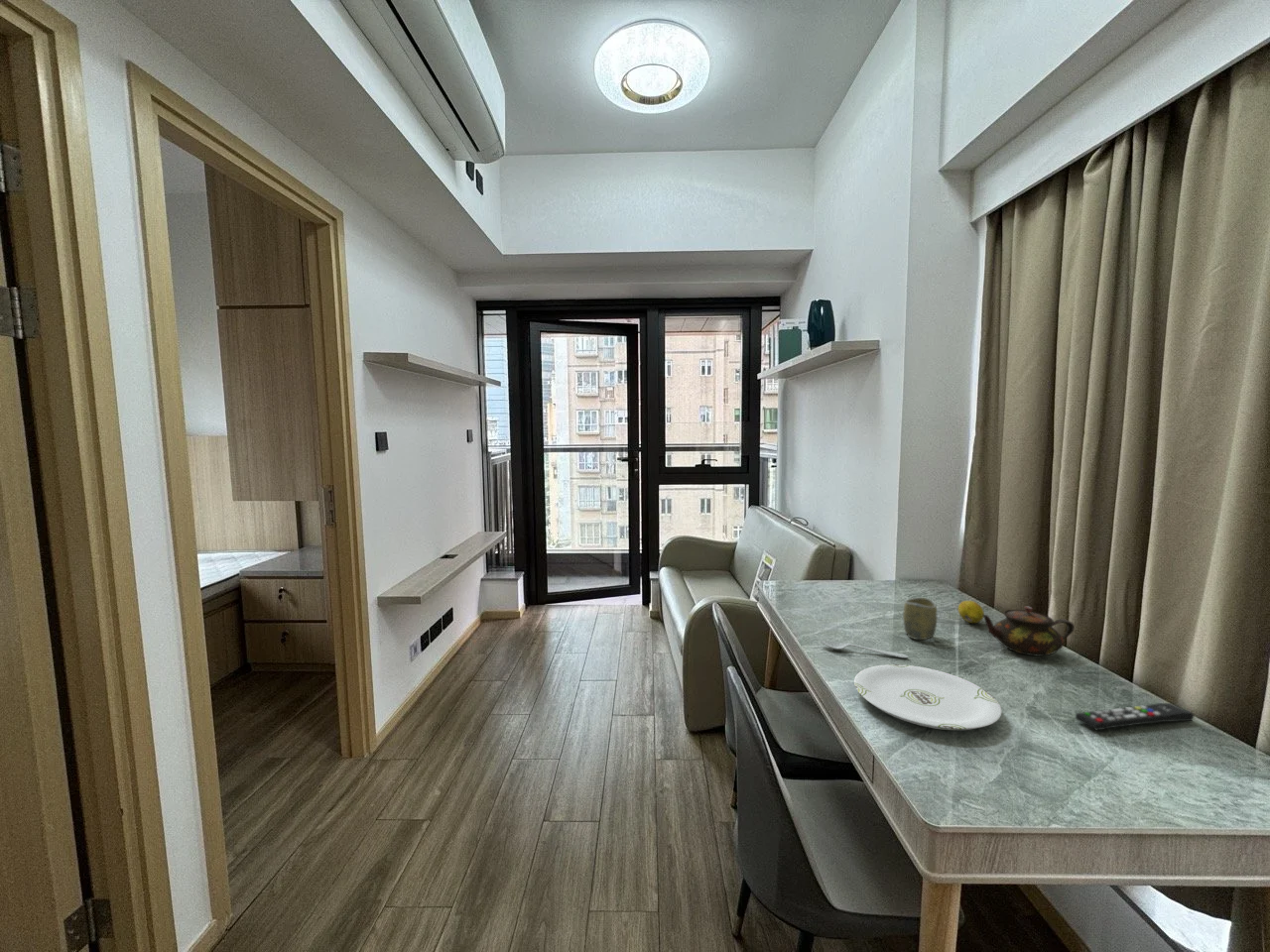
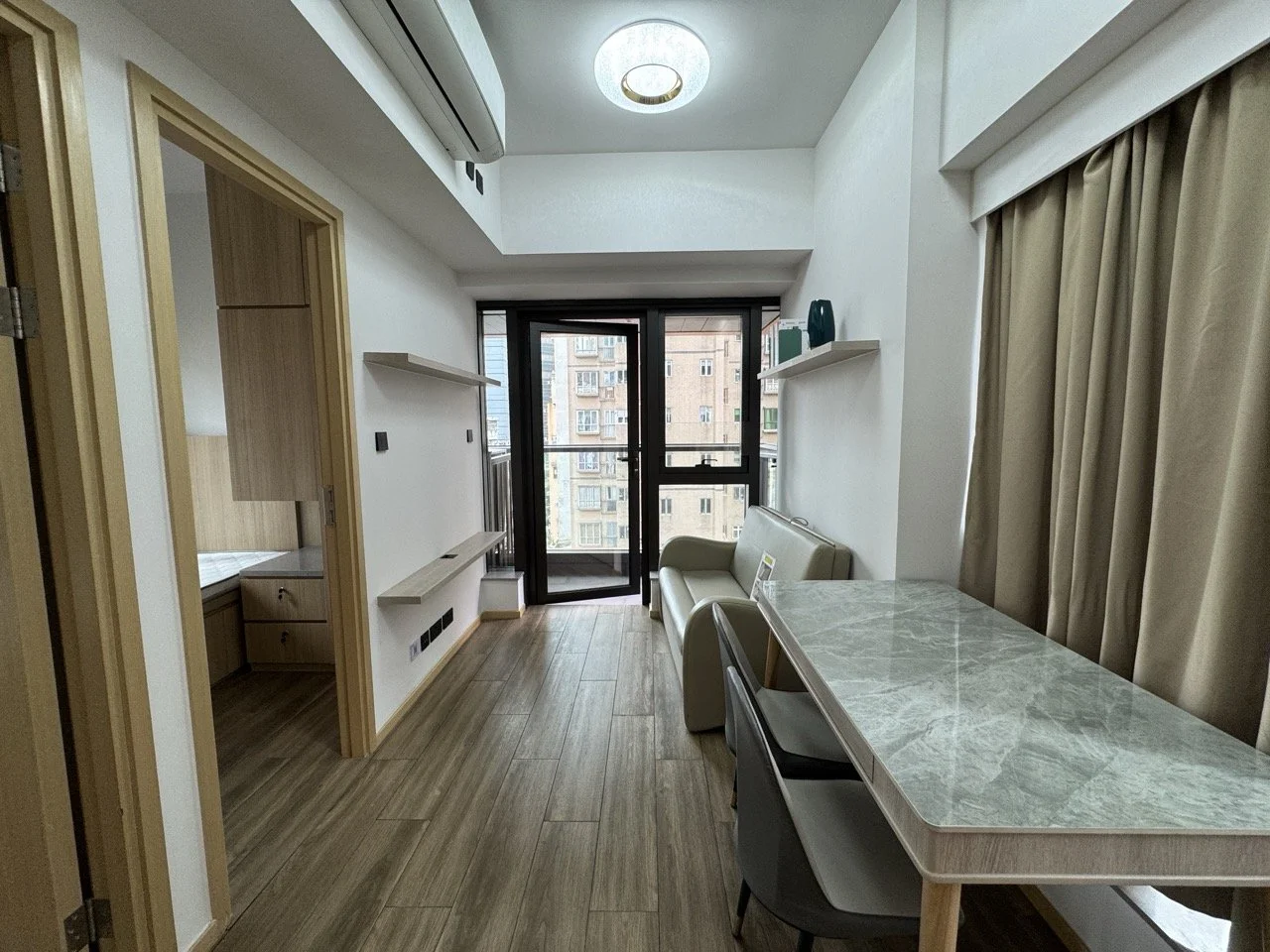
- fruit [957,600,985,624]
- spoon [821,640,909,658]
- teapot [982,606,1076,657]
- cup [902,597,939,641]
- remote control [1075,702,1196,731]
- plate [853,663,1002,731]
